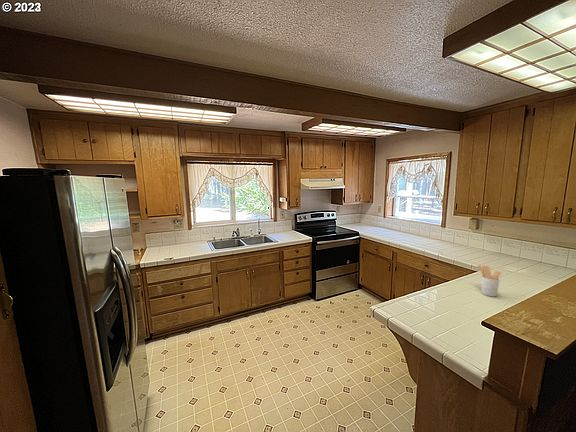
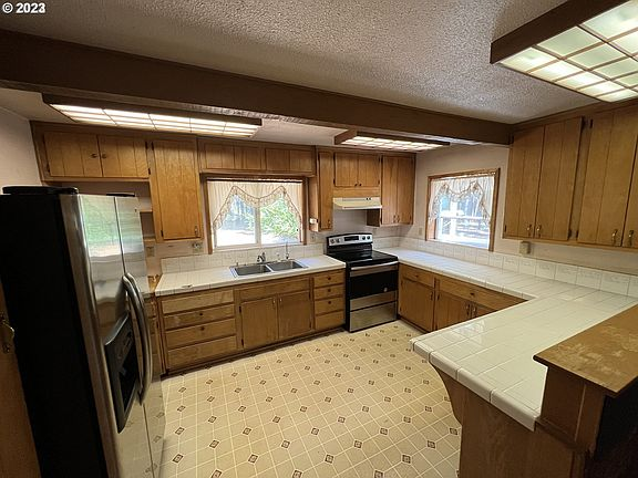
- utensil holder [477,264,503,297]
